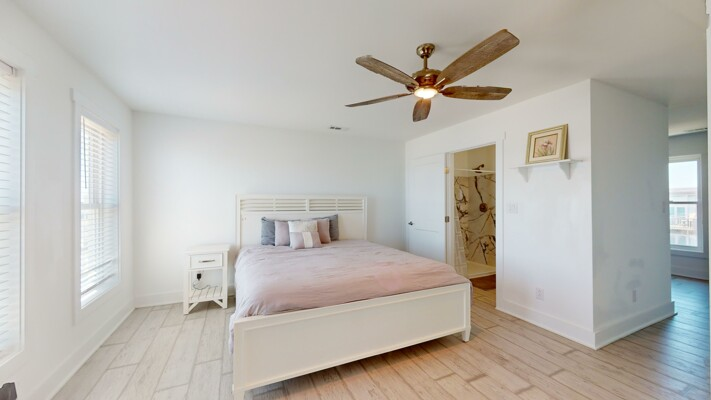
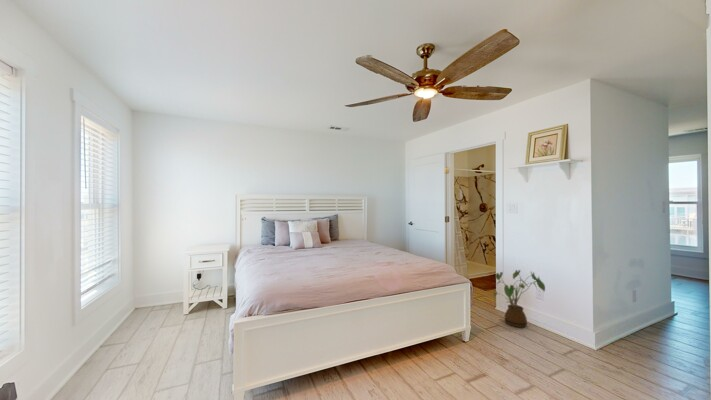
+ house plant [492,269,546,328]
